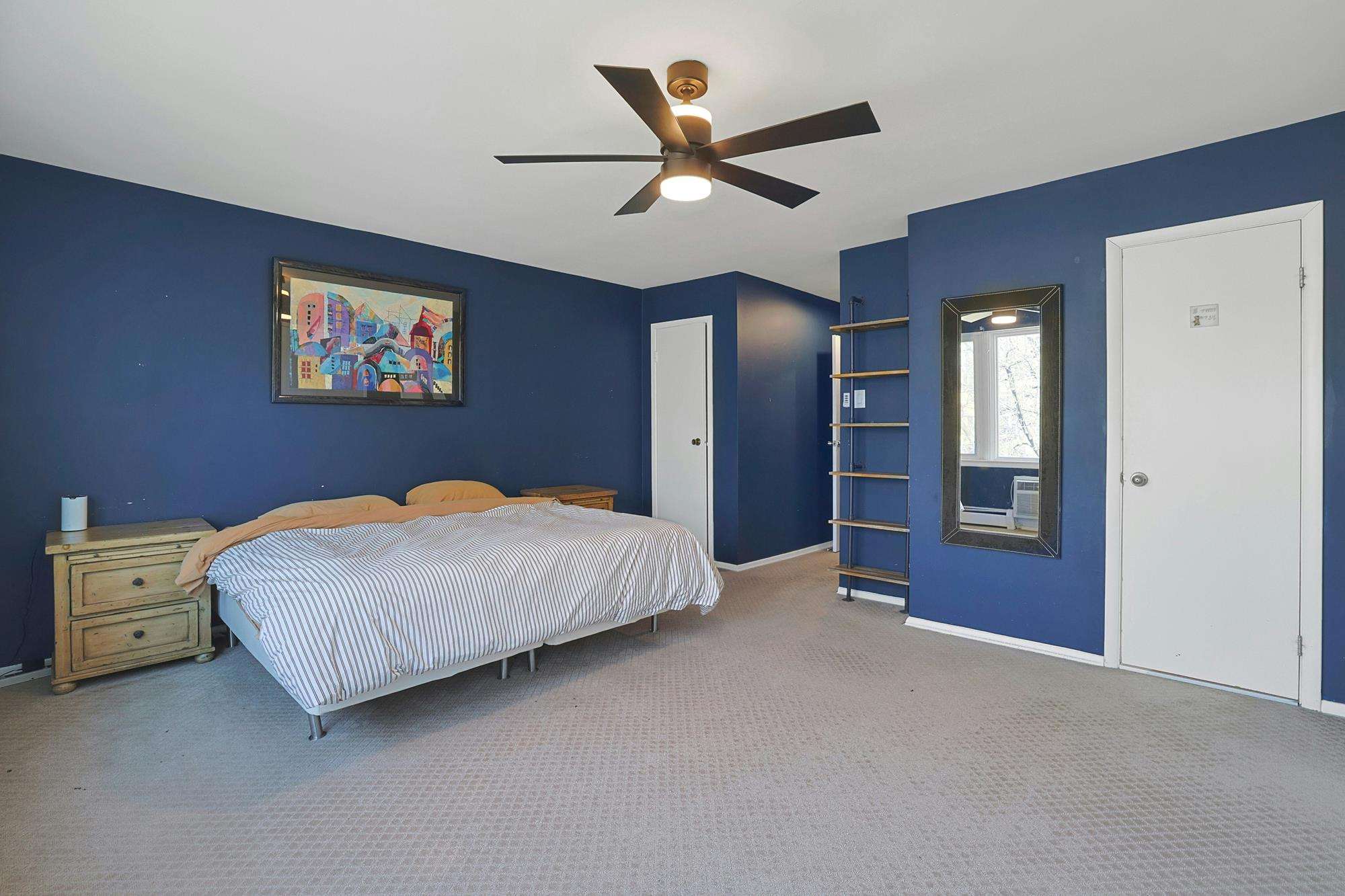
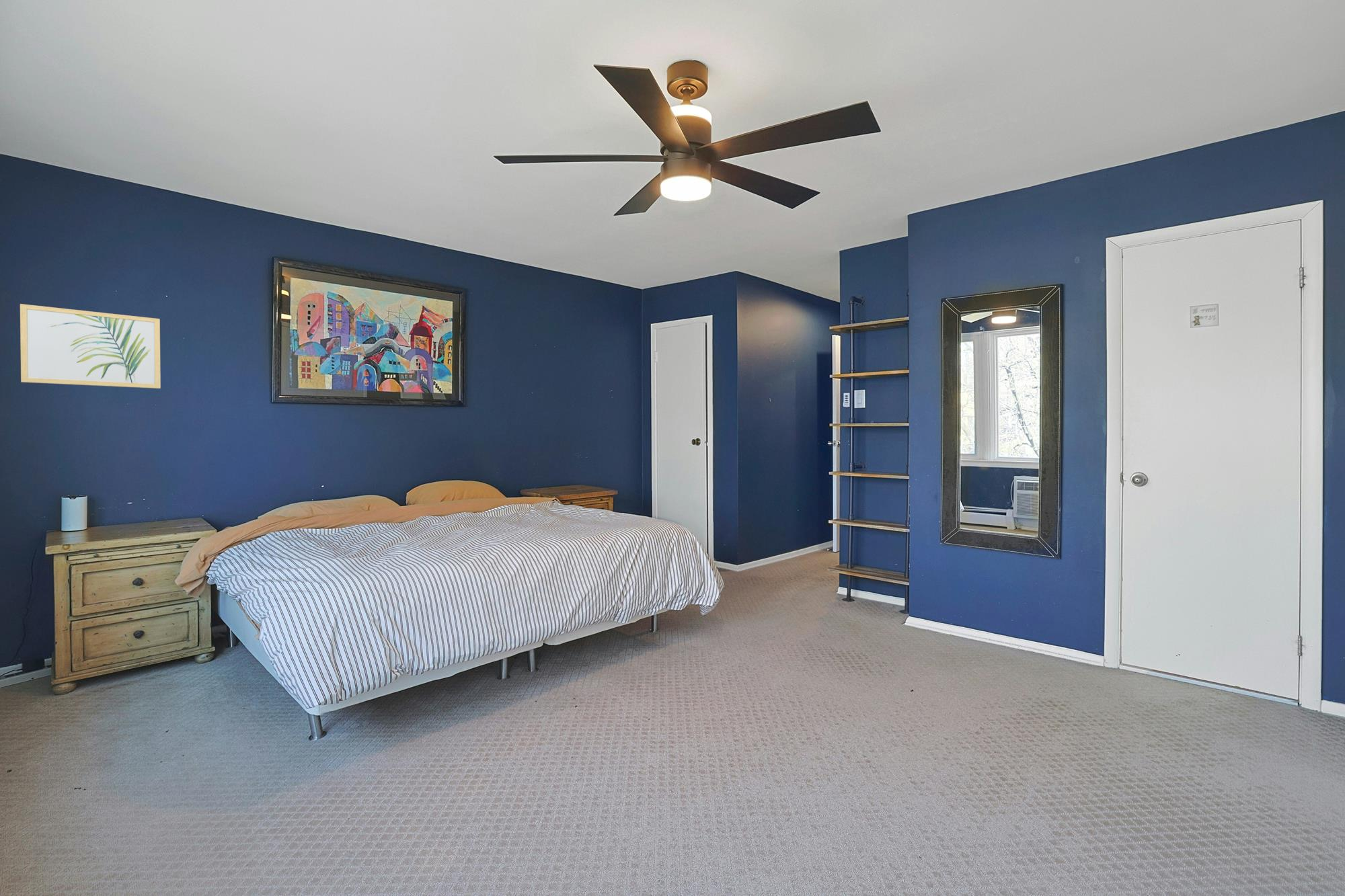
+ wall art [20,303,161,389]
